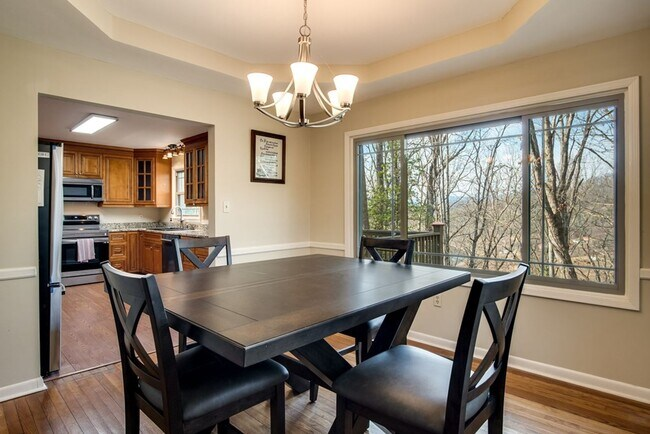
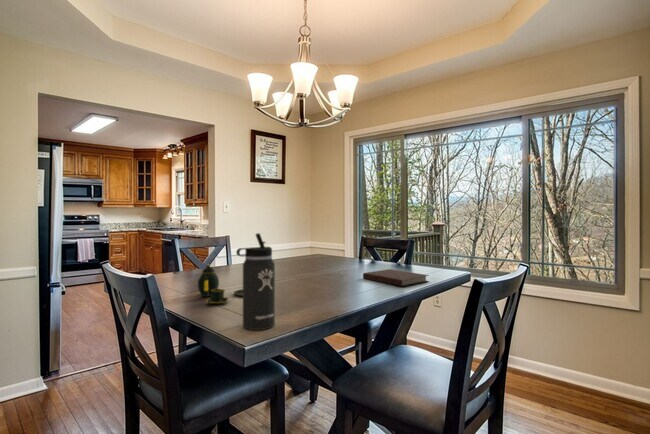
+ thermos bottle [235,232,276,331]
+ teapot [197,263,243,305]
+ notebook [362,268,430,287]
